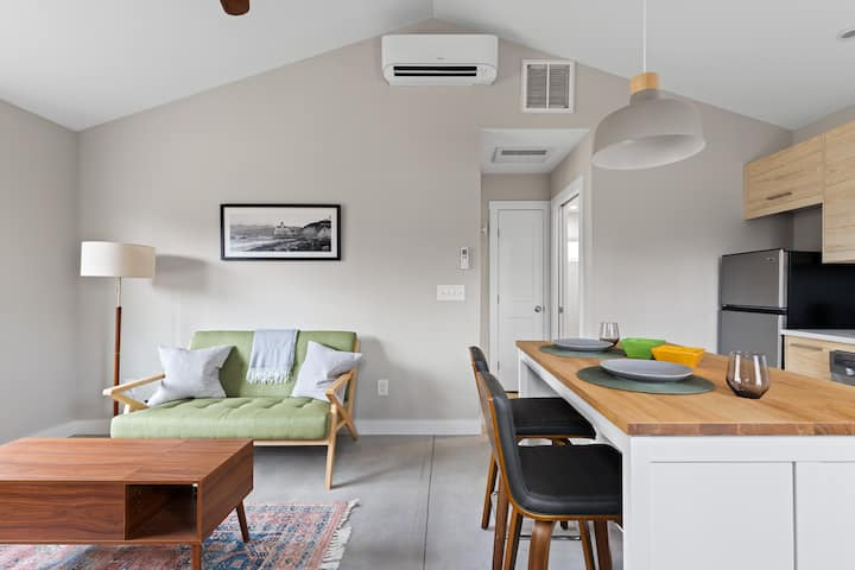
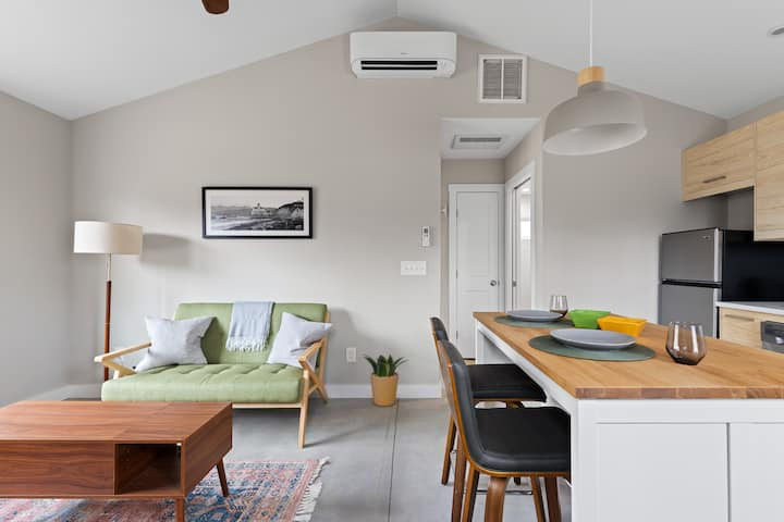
+ potted plant [363,353,408,407]
